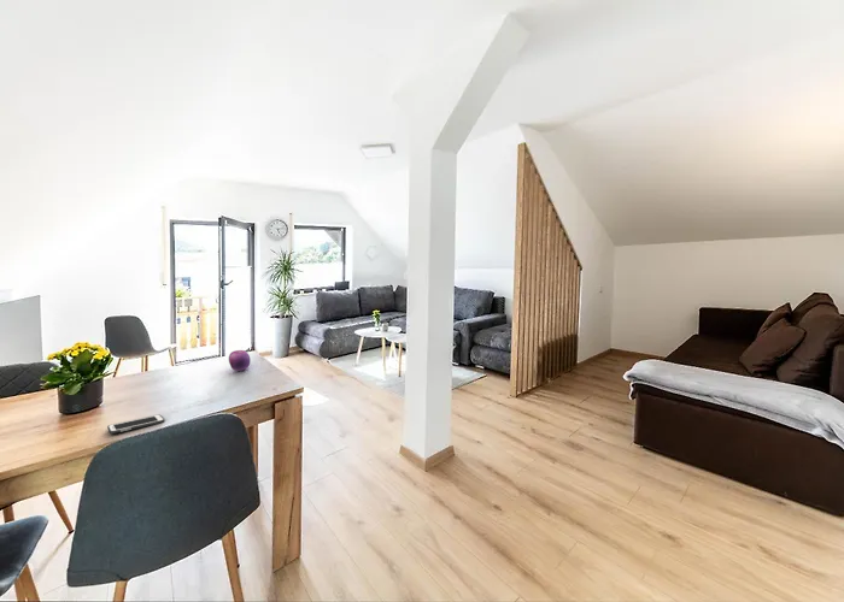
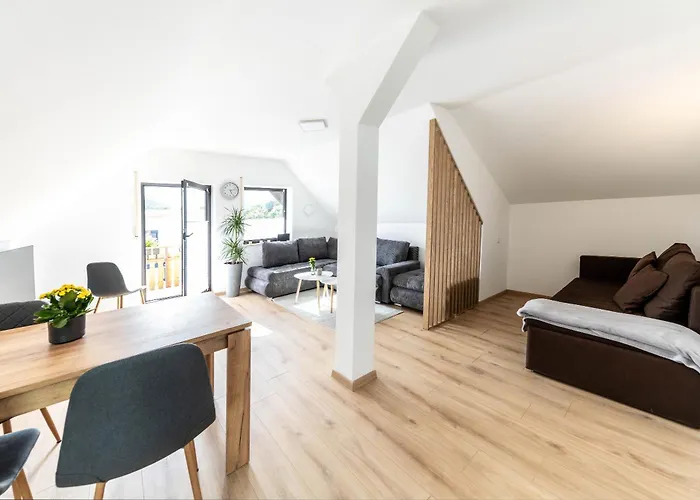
- fruit [228,349,252,372]
- cell phone [106,414,165,435]
